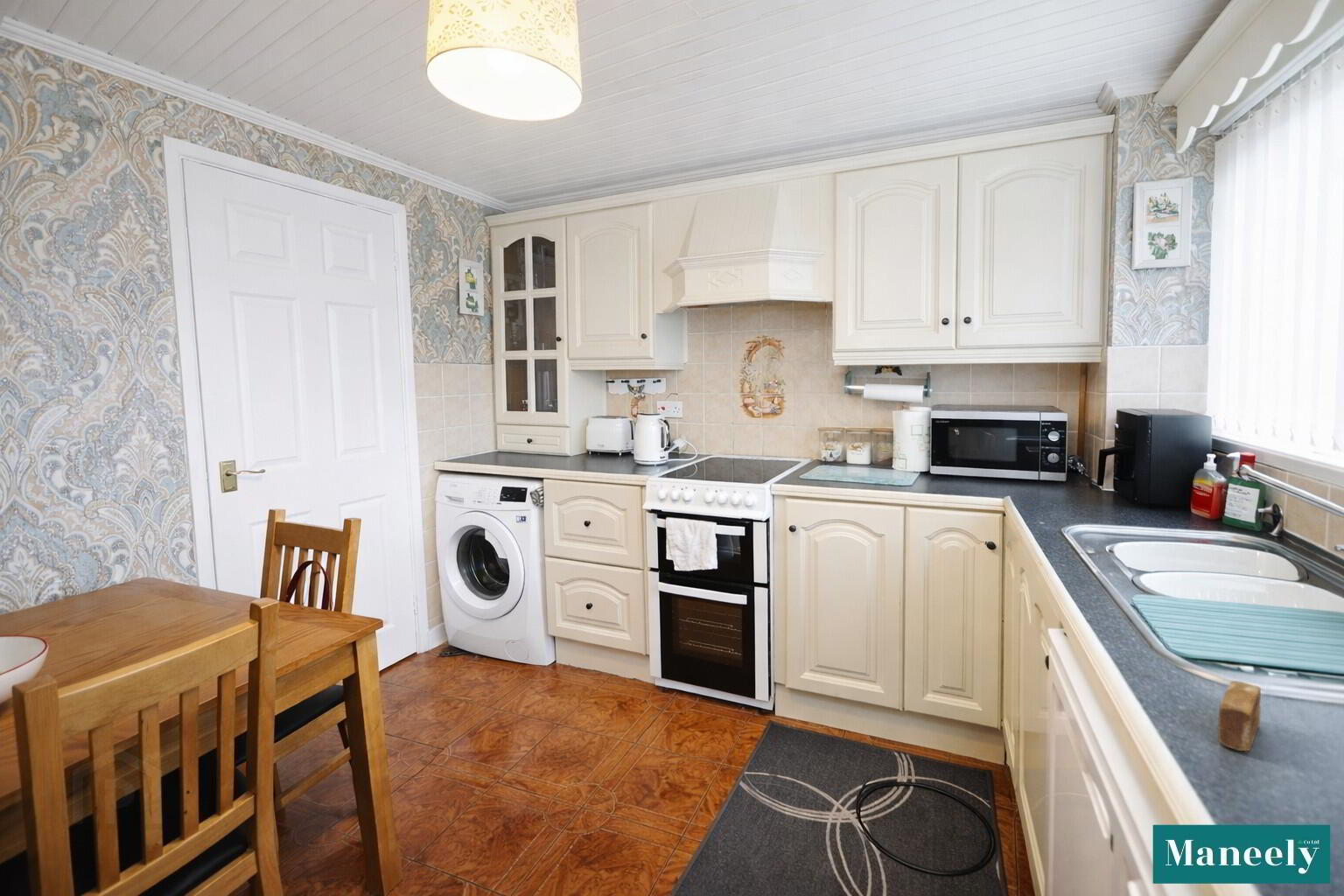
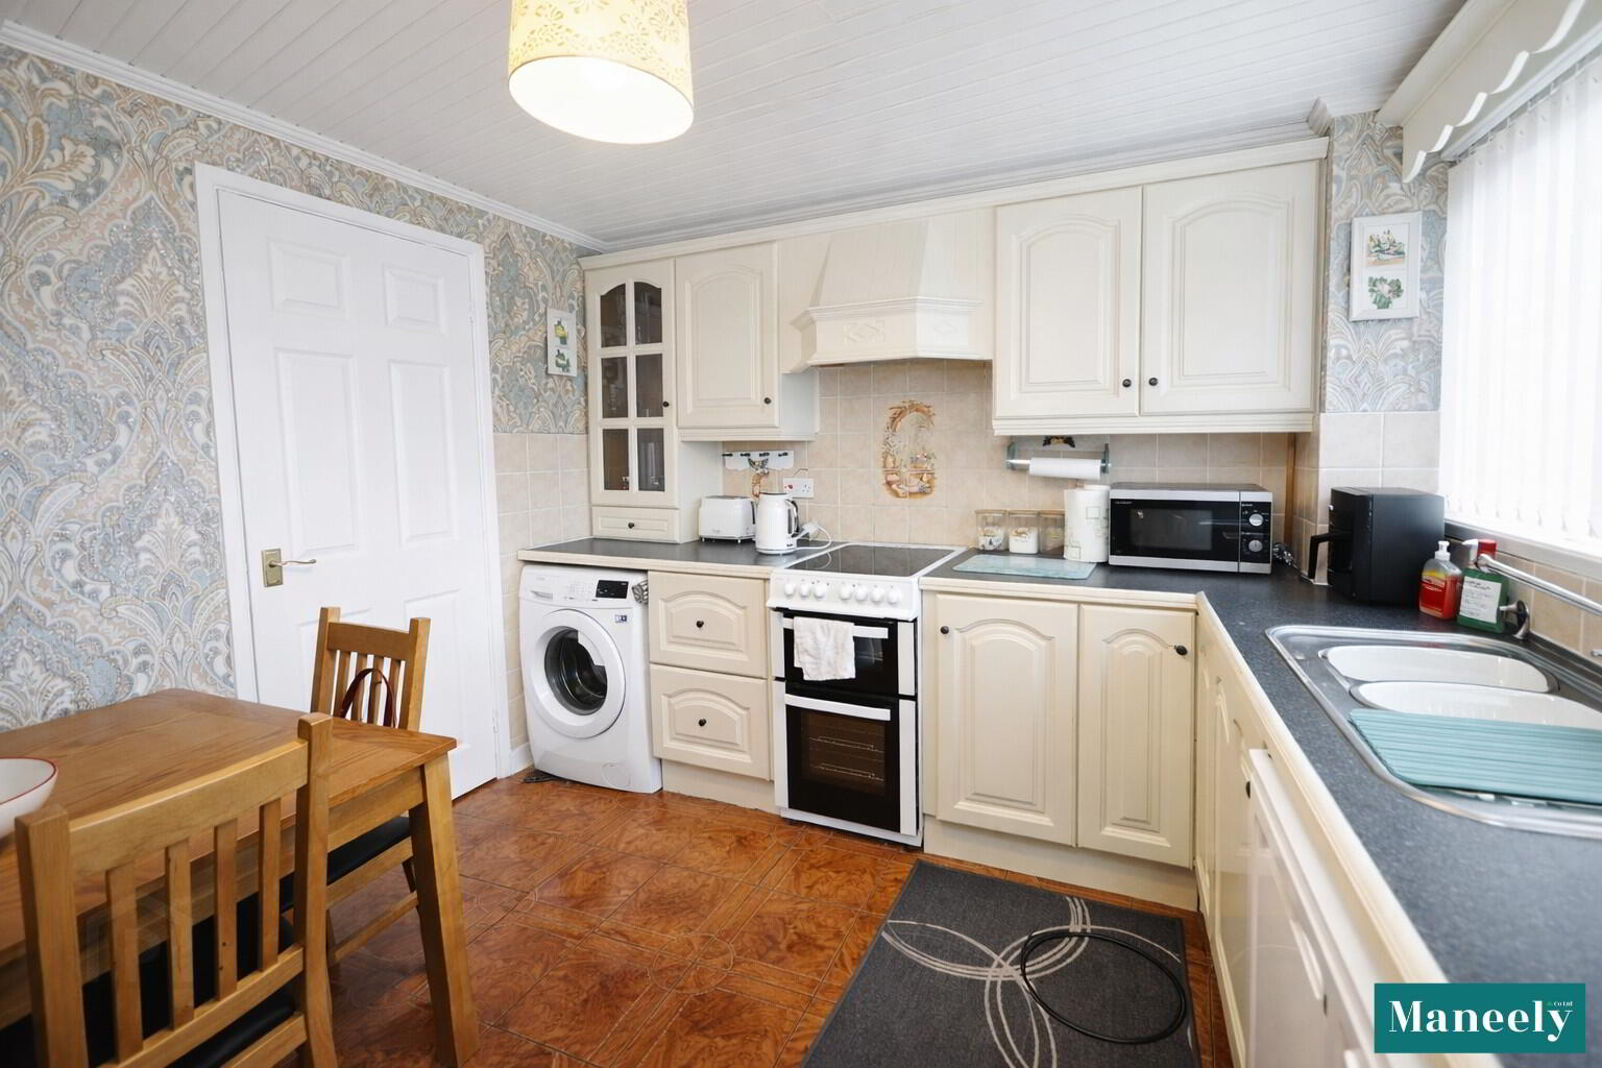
- soap bar [1217,680,1262,752]
